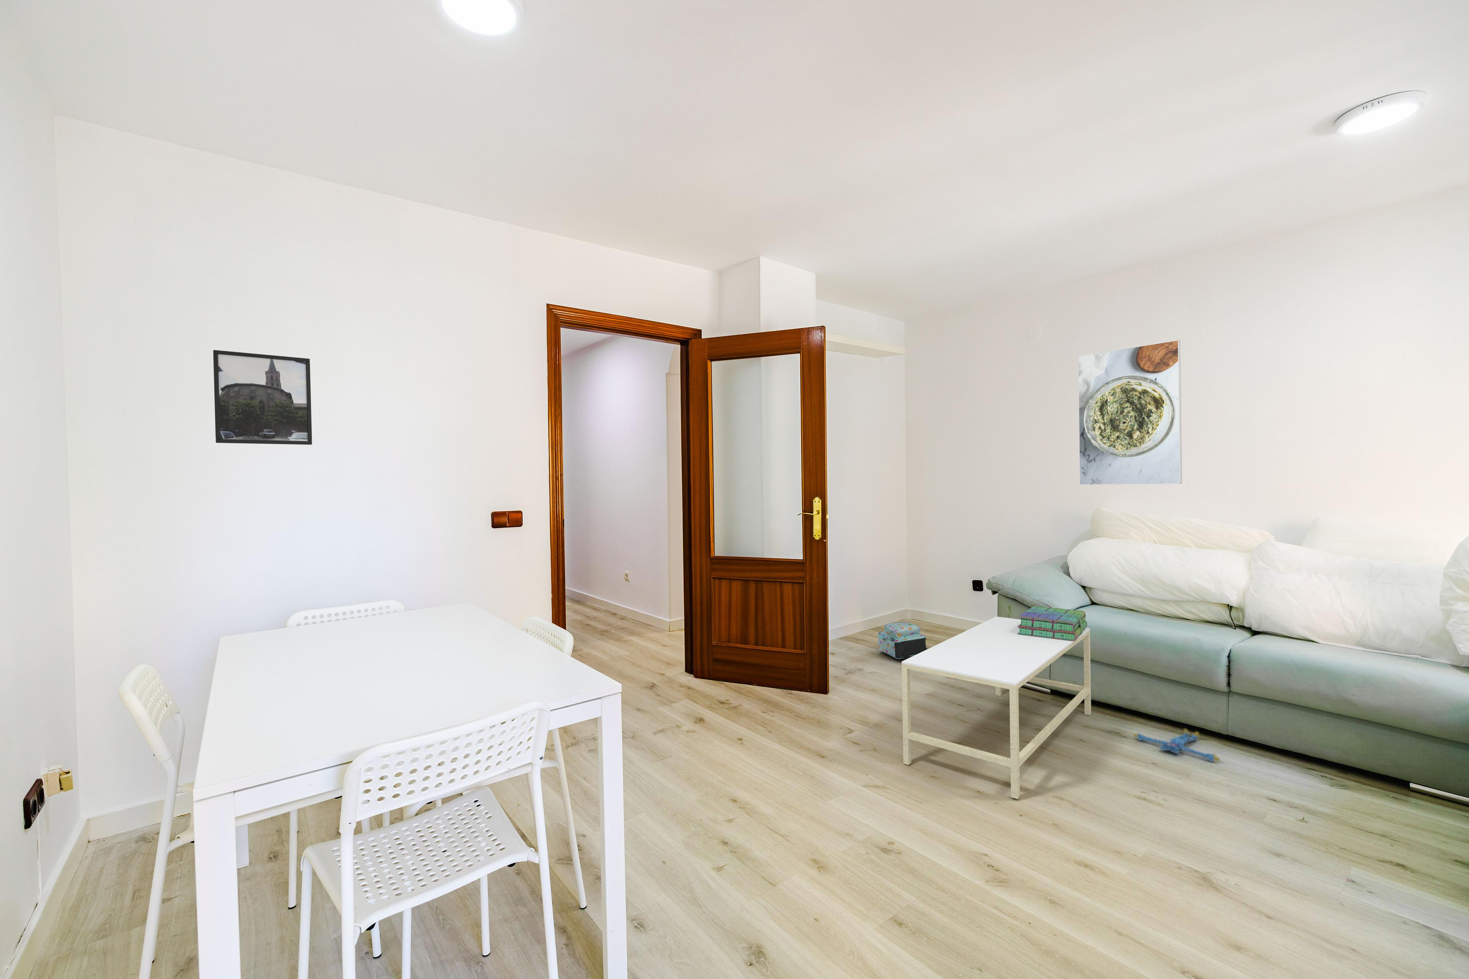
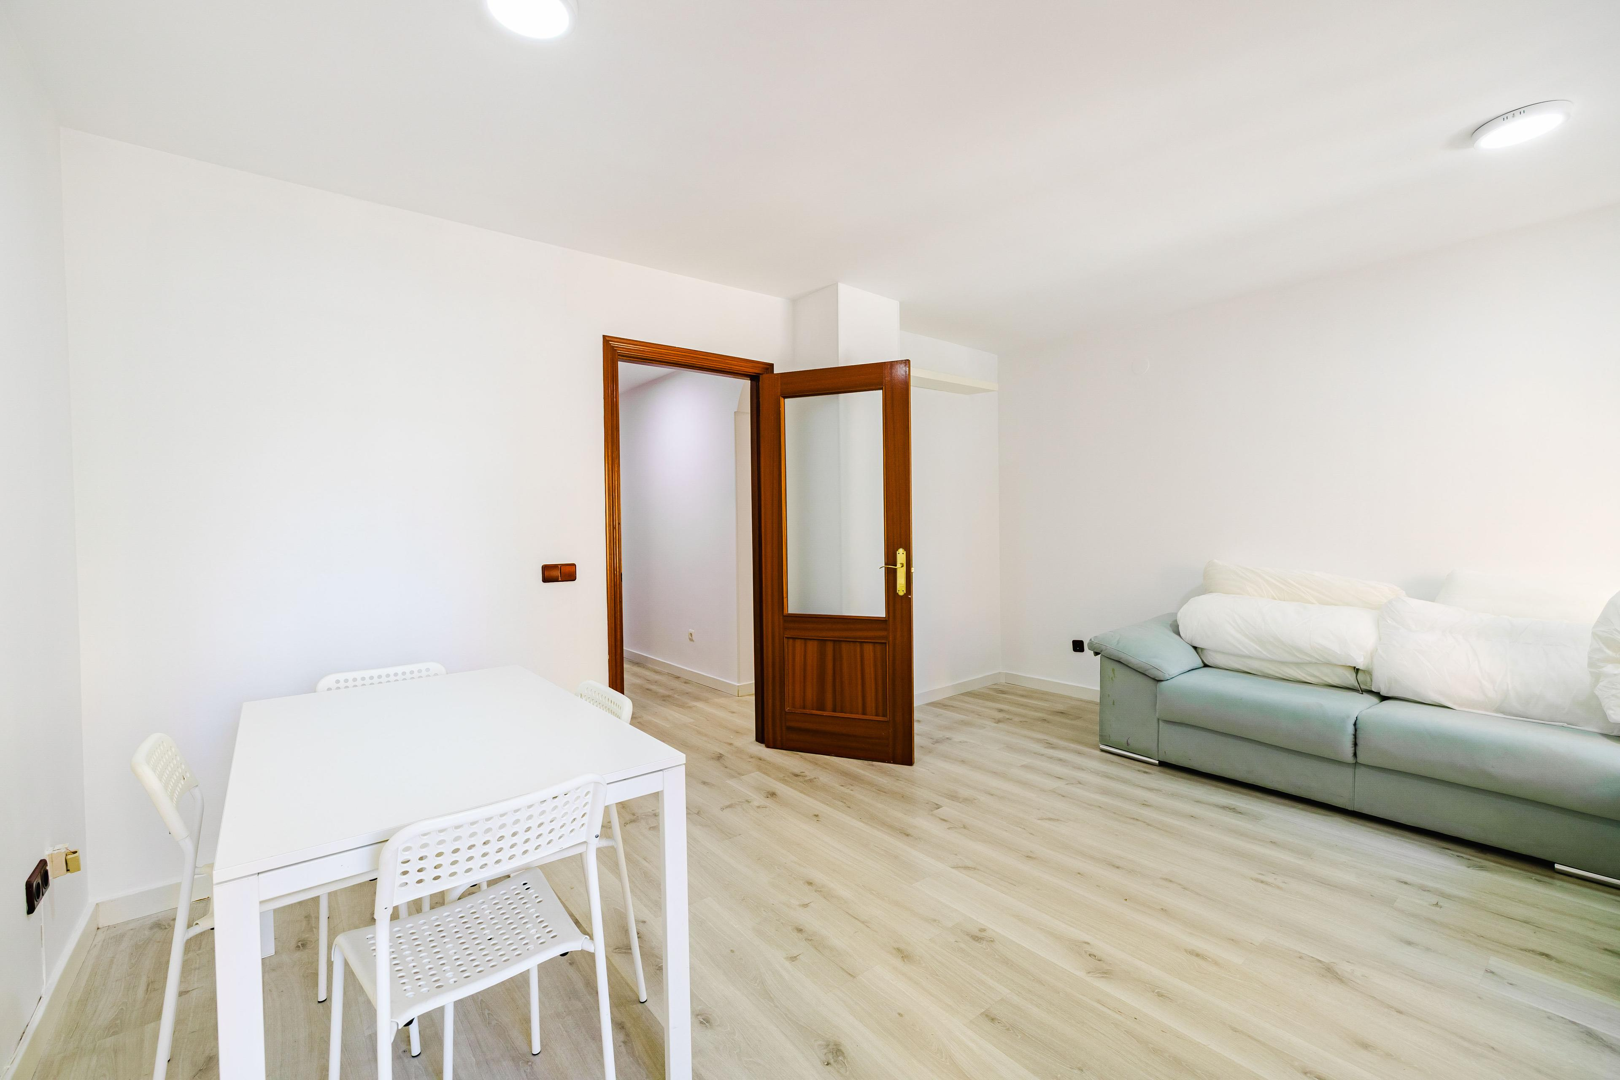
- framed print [1078,340,1183,485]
- backpack [878,622,927,660]
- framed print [213,350,313,445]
- plush toy [1133,729,1220,762]
- coffee table [902,616,1092,799]
- stack of books [1018,605,1088,641]
